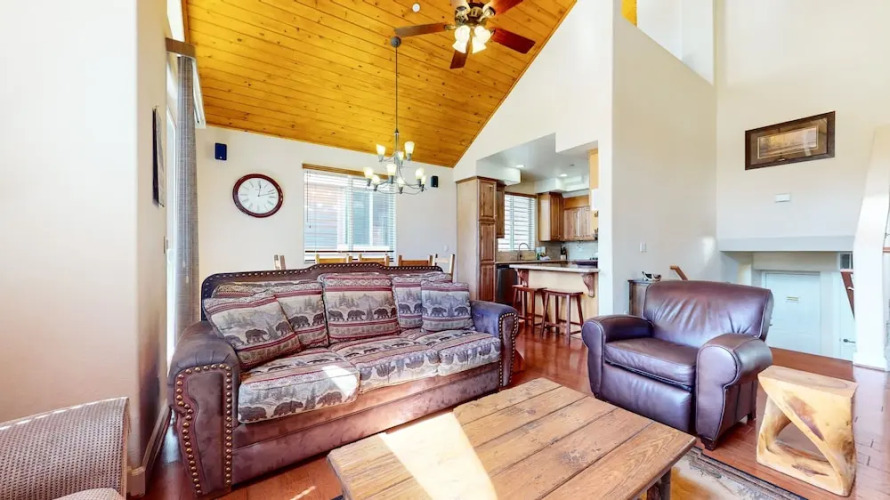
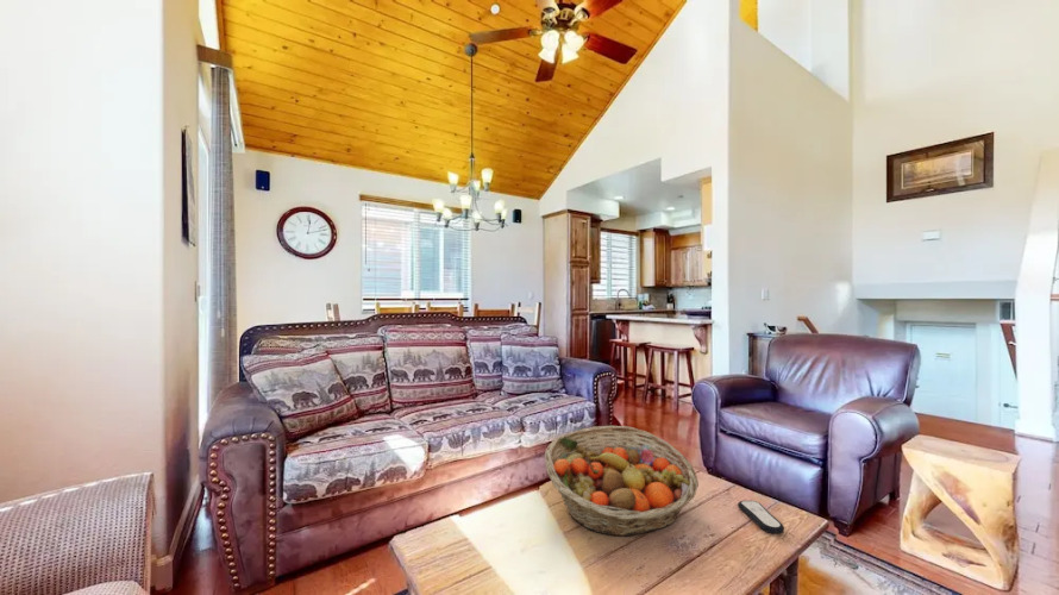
+ fruit basket [544,425,700,538]
+ remote control [737,500,785,534]
